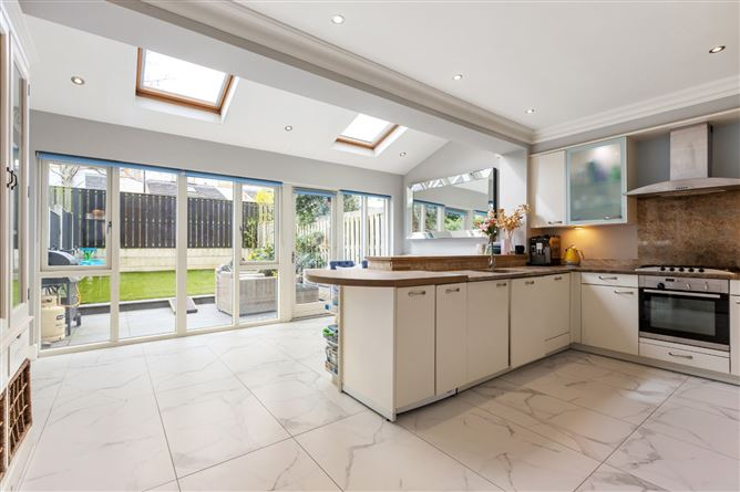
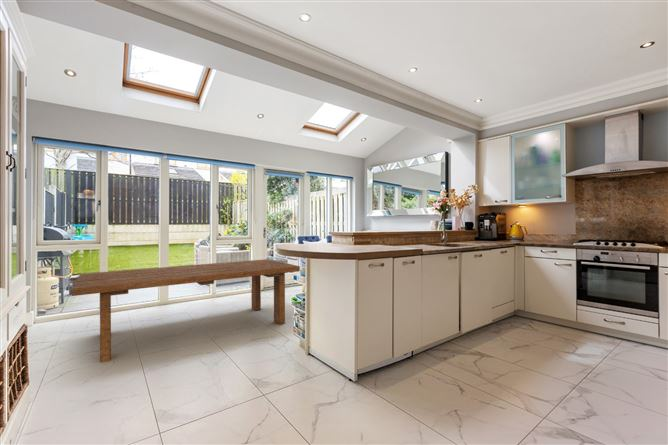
+ dining table [70,258,301,363]
